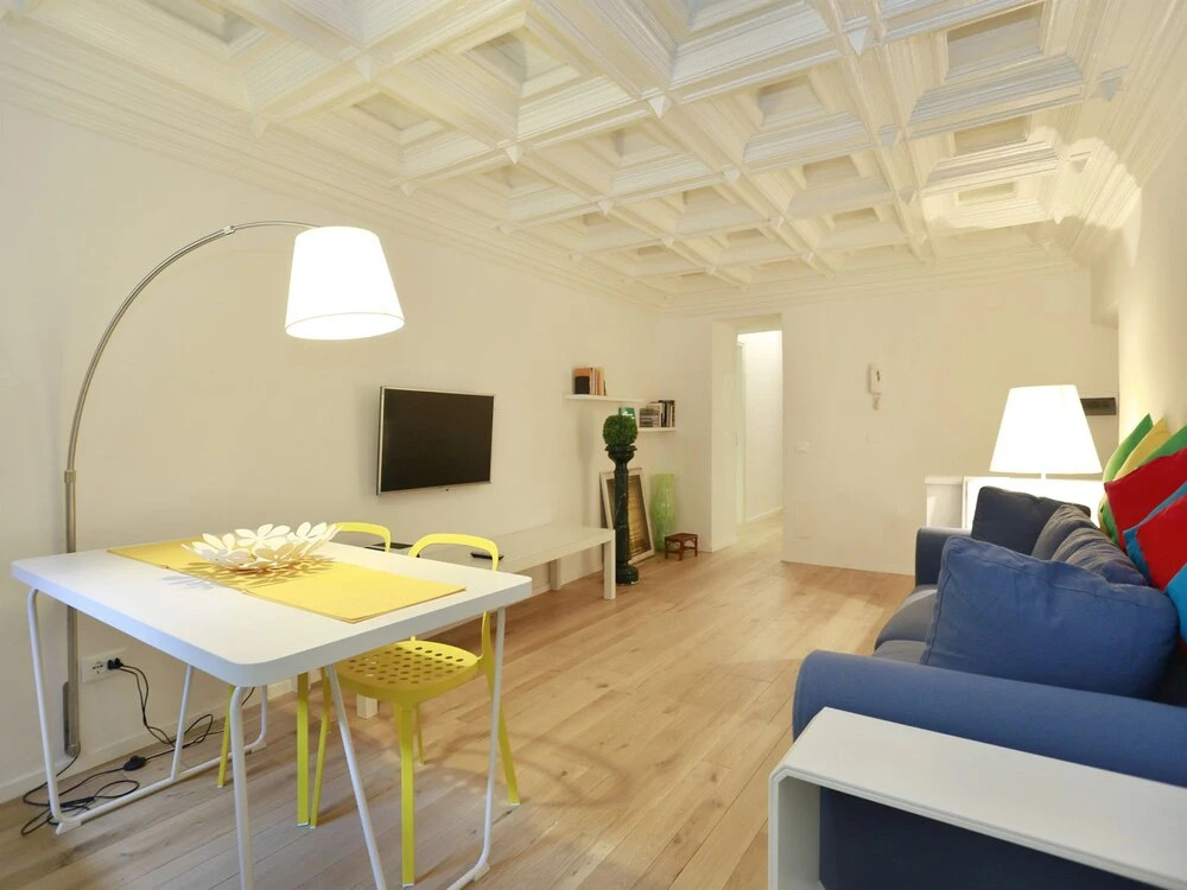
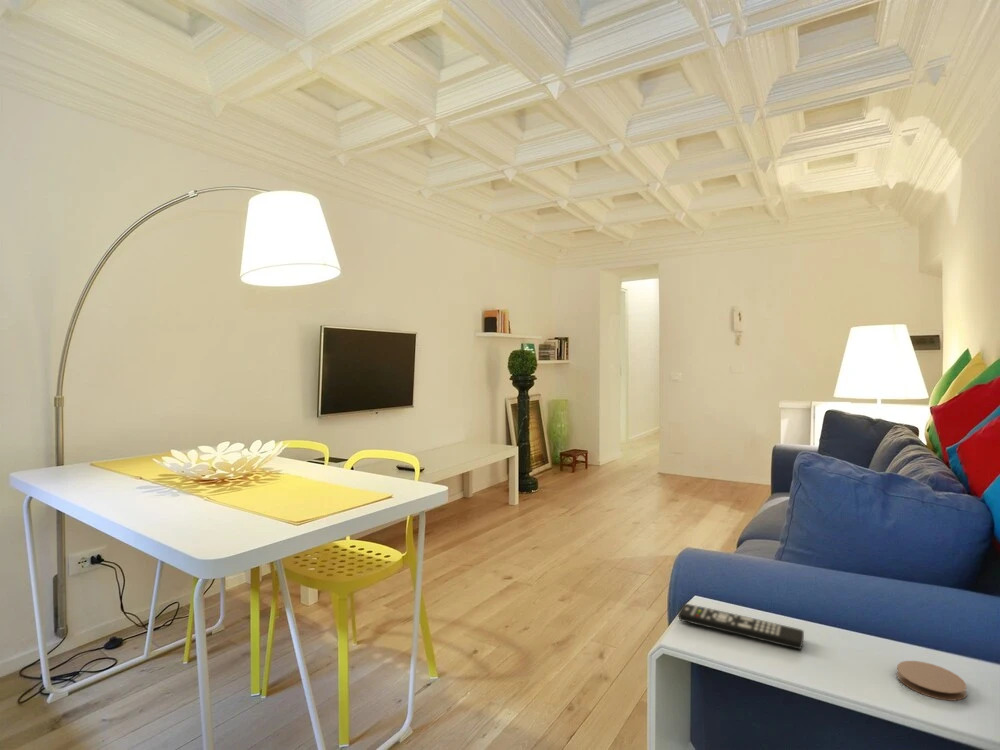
+ coaster [896,660,967,702]
+ remote control [677,603,805,650]
